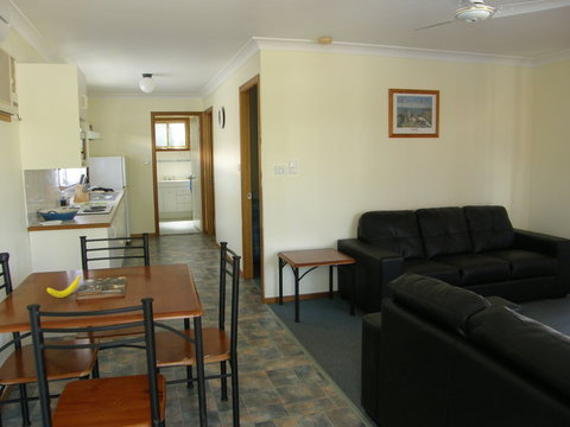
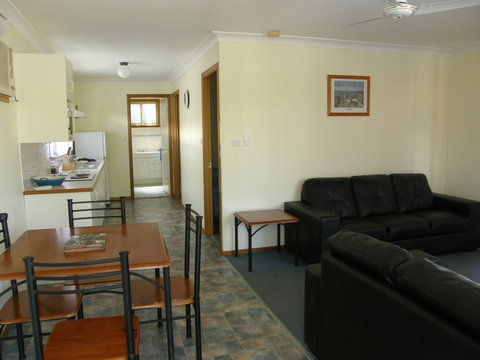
- banana [46,274,83,299]
